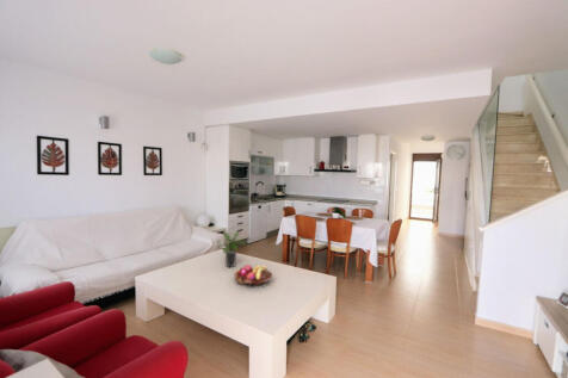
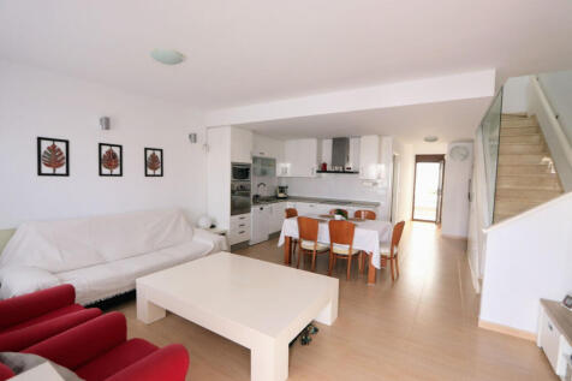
- potted plant [215,229,247,268]
- fruit basket [233,264,273,287]
